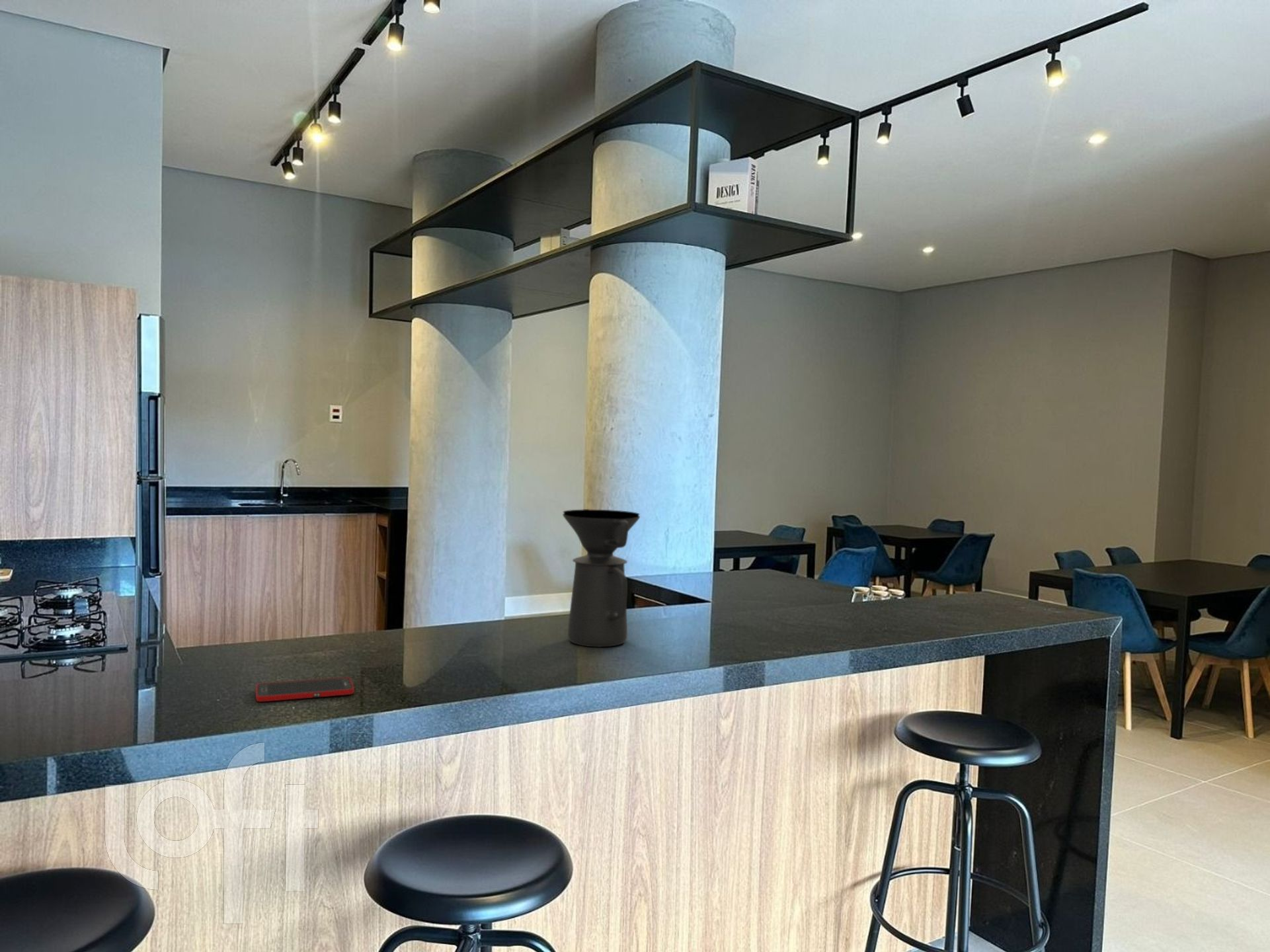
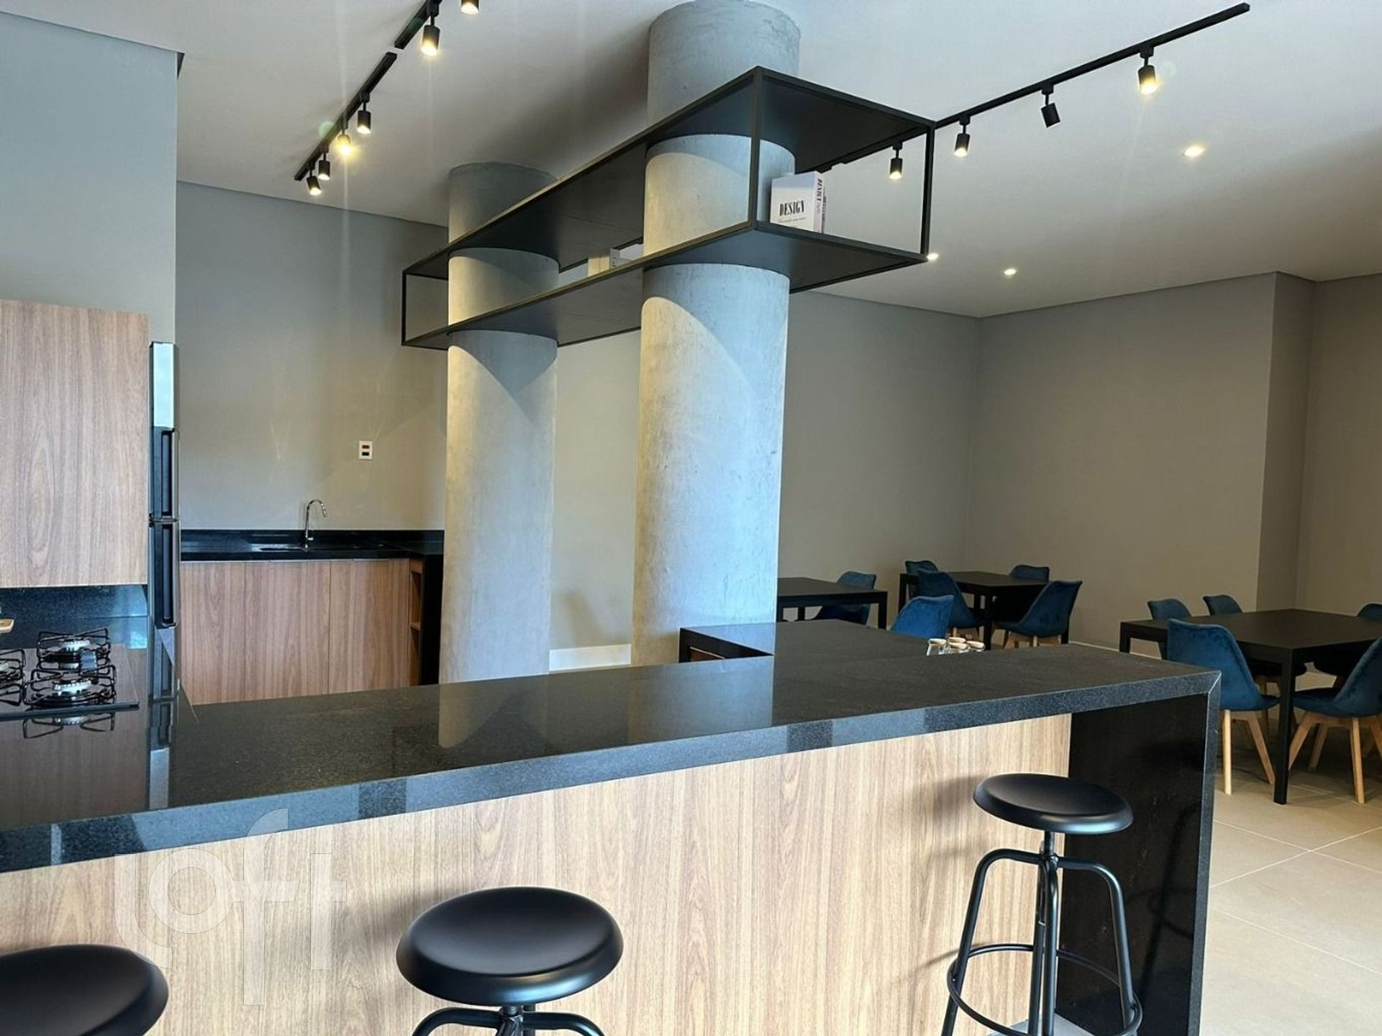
- coffee maker [562,508,641,647]
- cell phone [255,676,355,702]
